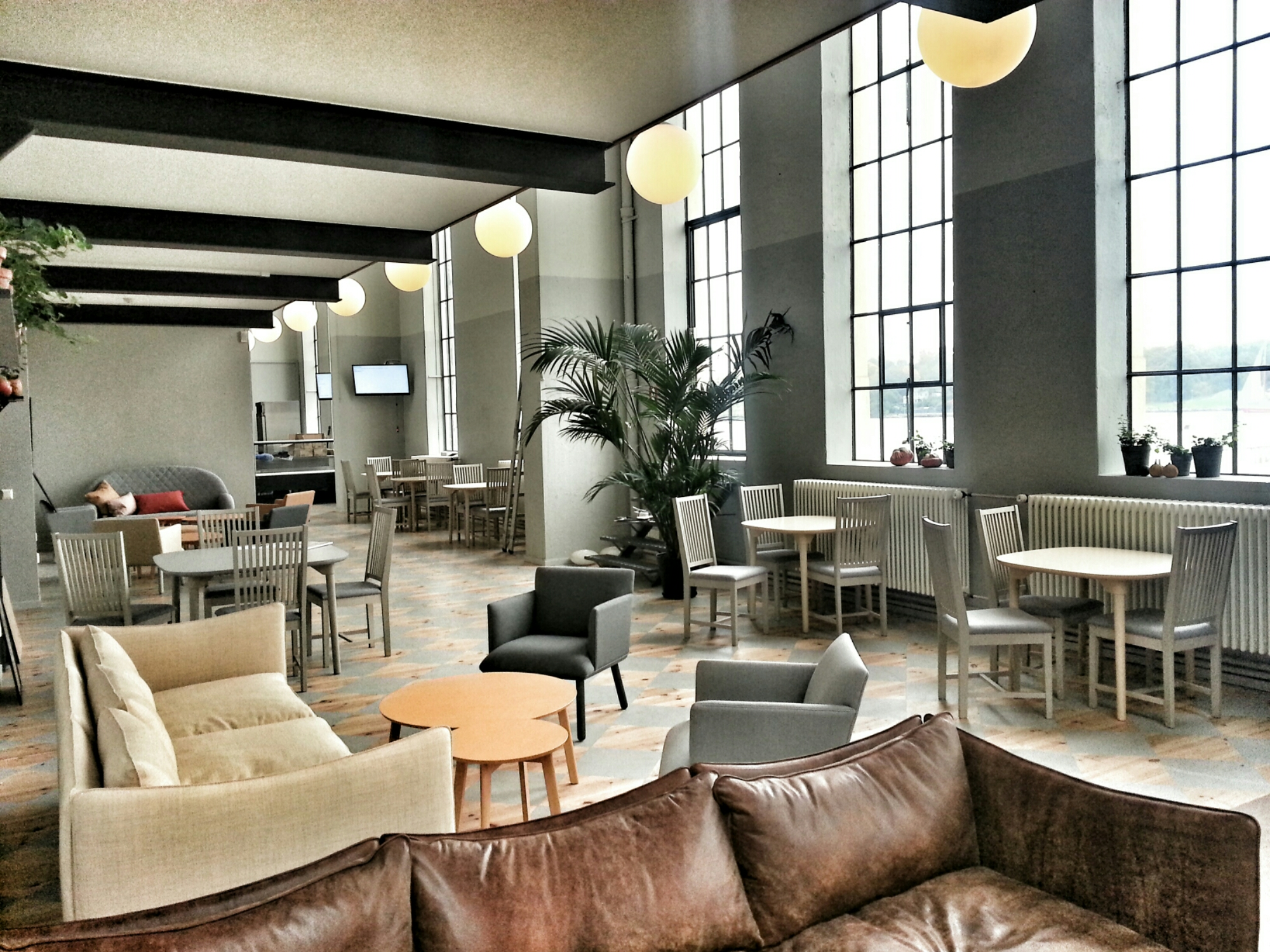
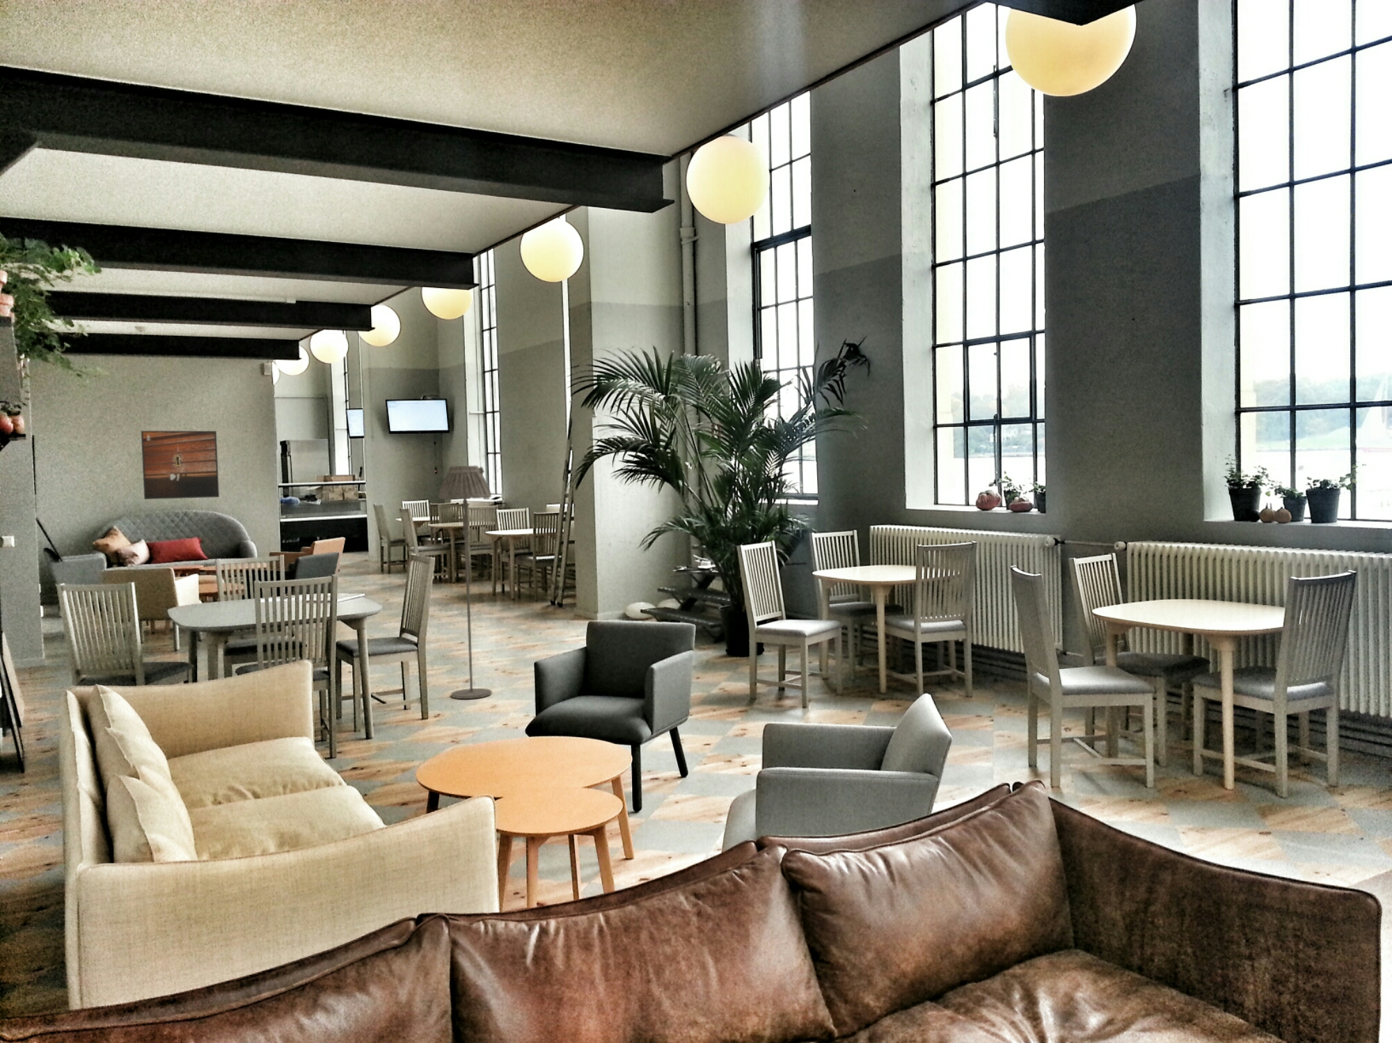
+ floor lamp [437,465,493,699]
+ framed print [140,431,220,500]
